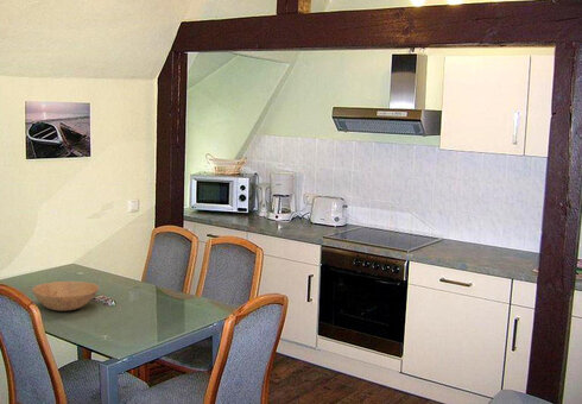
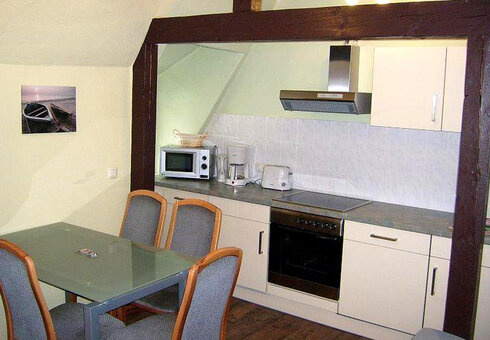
- bowl [31,280,100,311]
